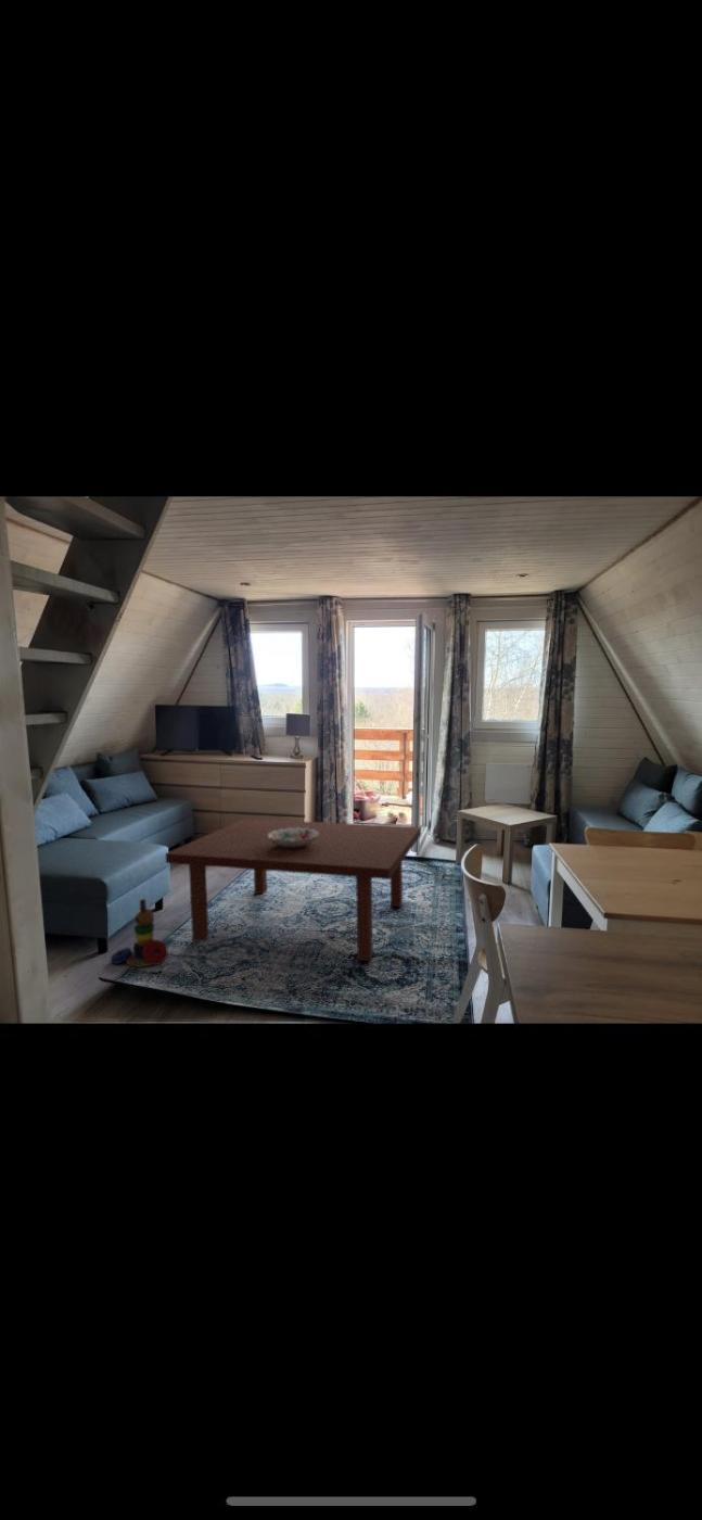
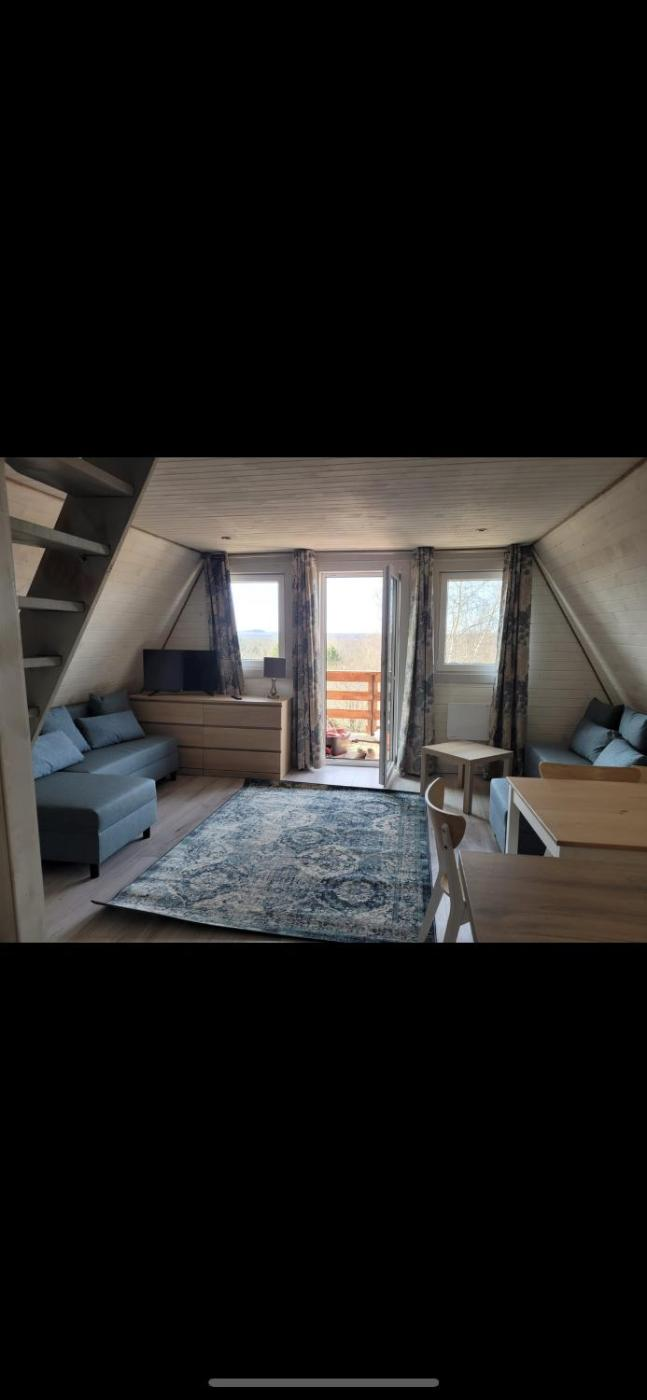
- coffee table [164,818,422,962]
- decorative bowl [268,828,319,848]
- stacking toy [110,898,169,968]
